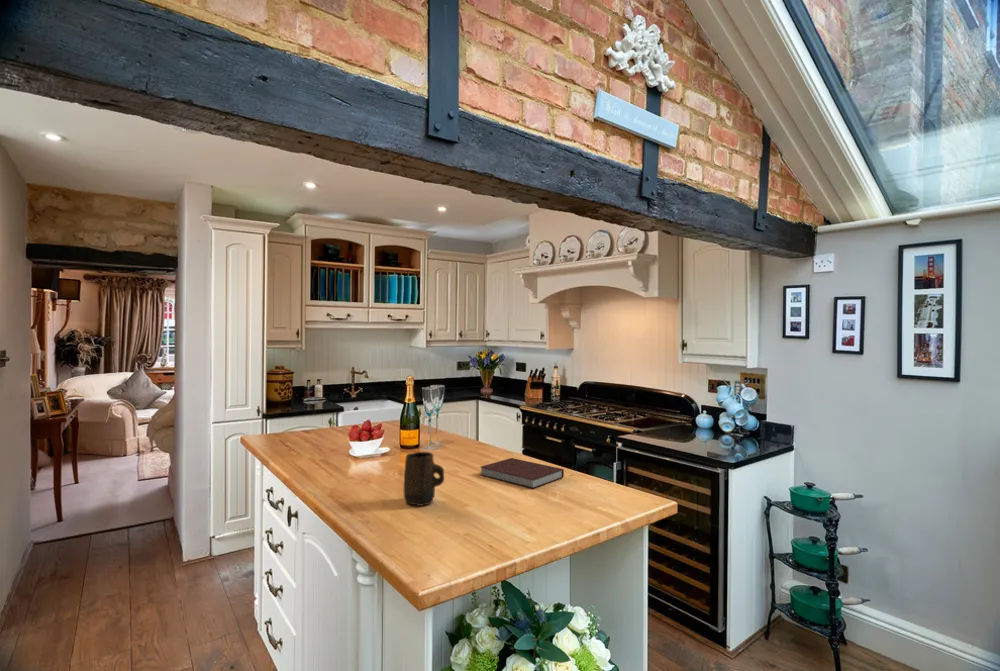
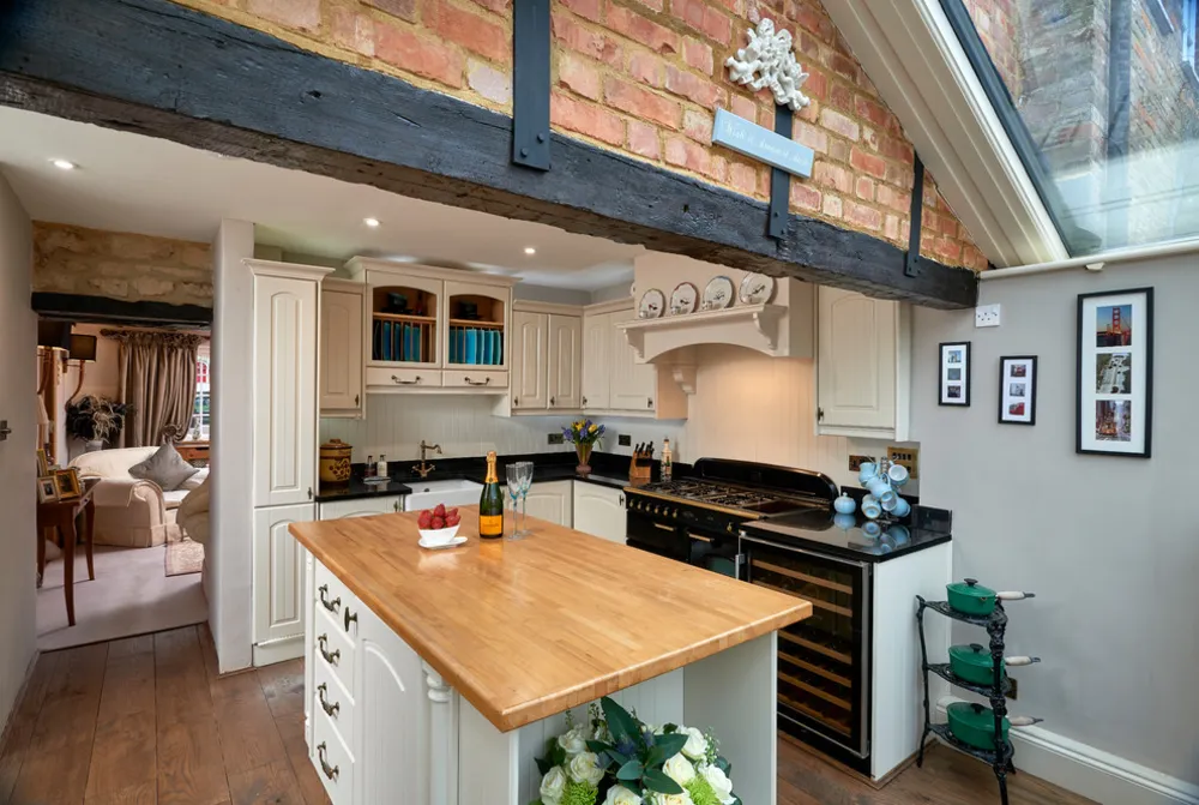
- mug [403,451,445,507]
- notebook [479,457,565,490]
